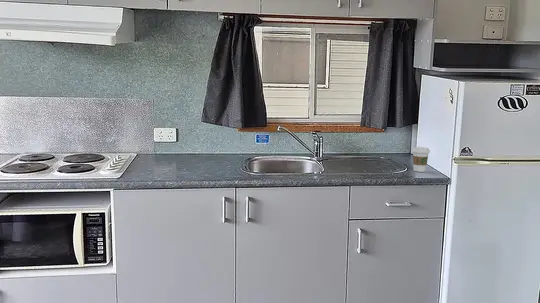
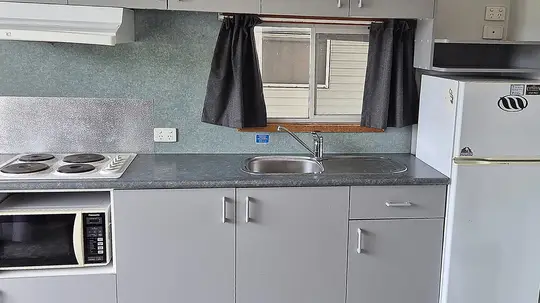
- coffee cup [411,146,431,173]
